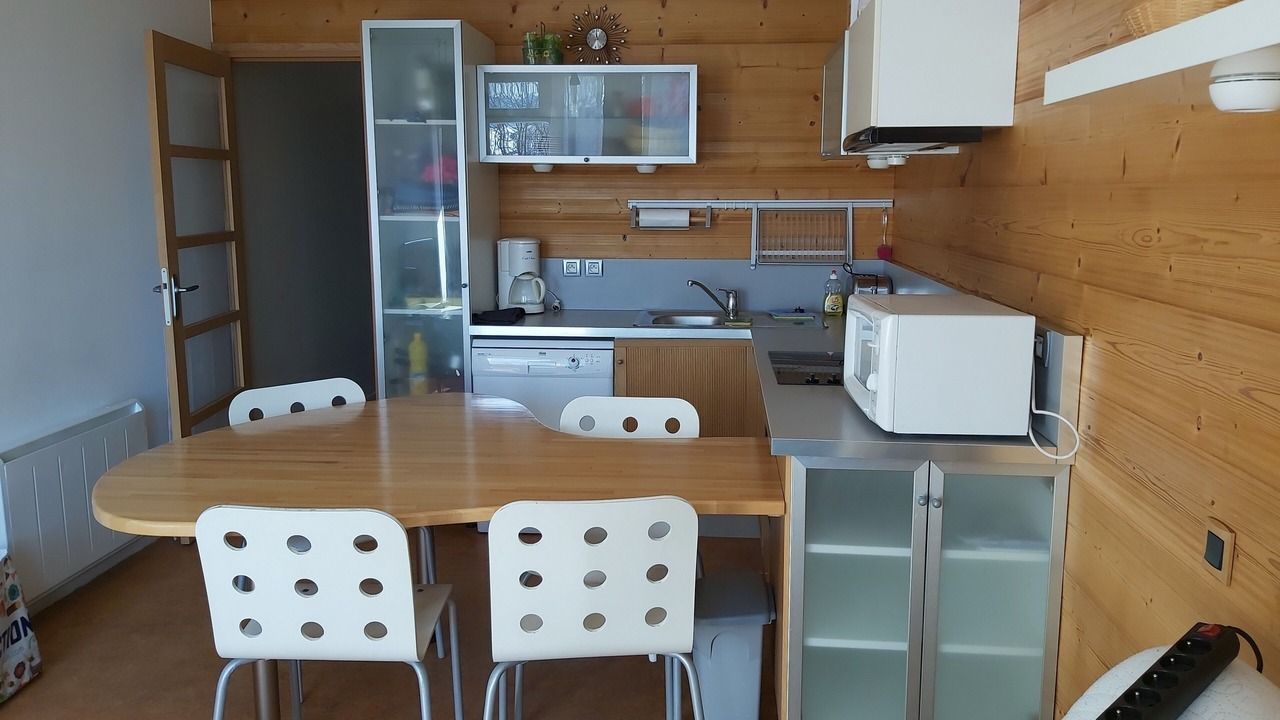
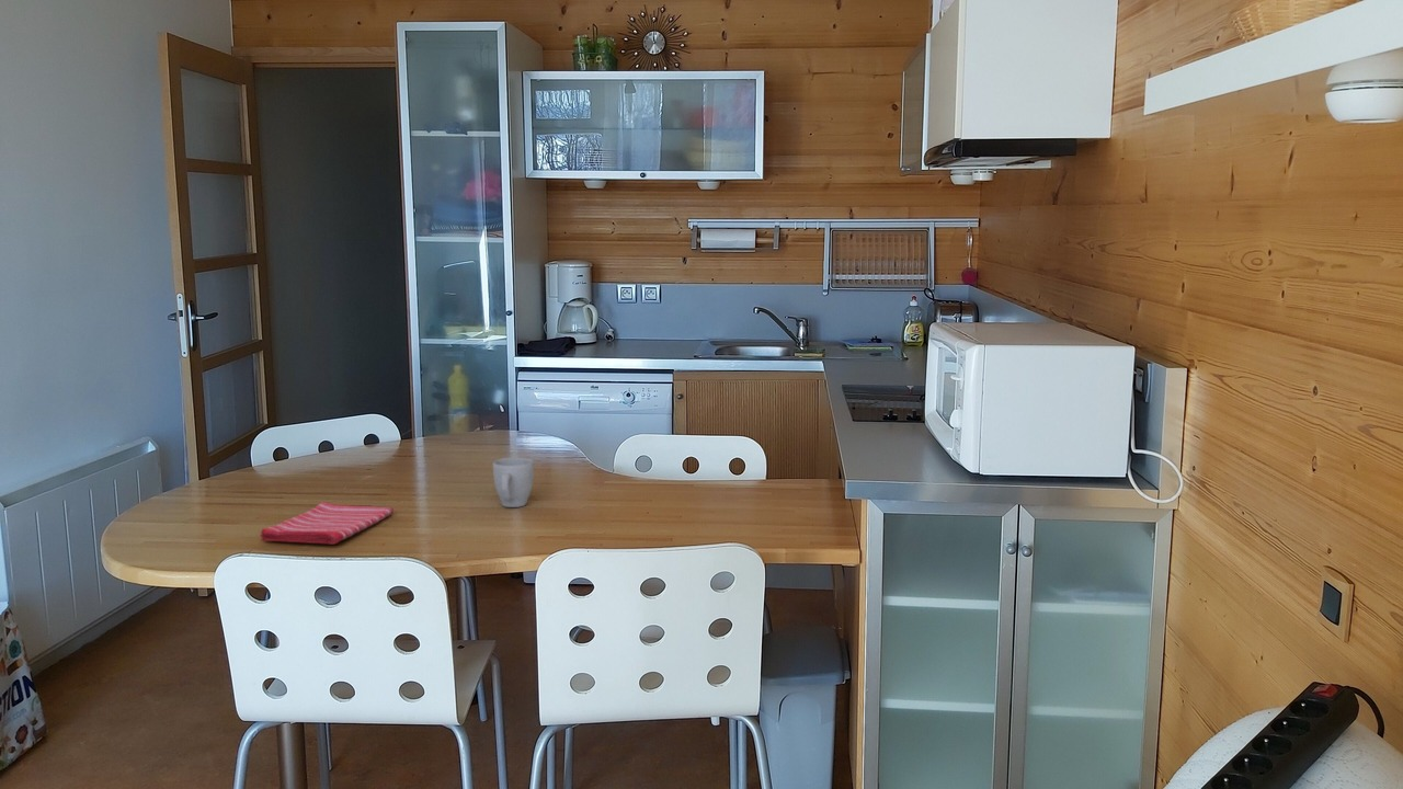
+ dish towel [259,501,395,546]
+ mug [492,456,535,508]
